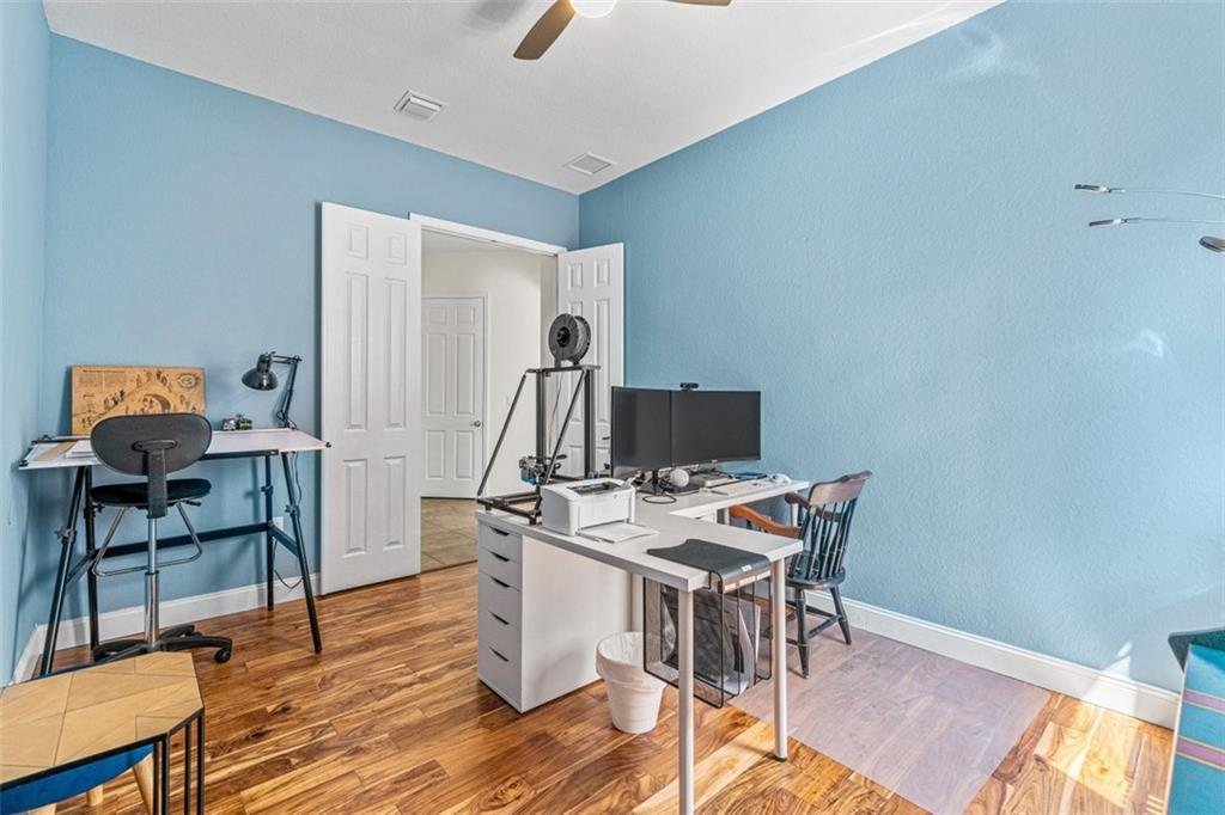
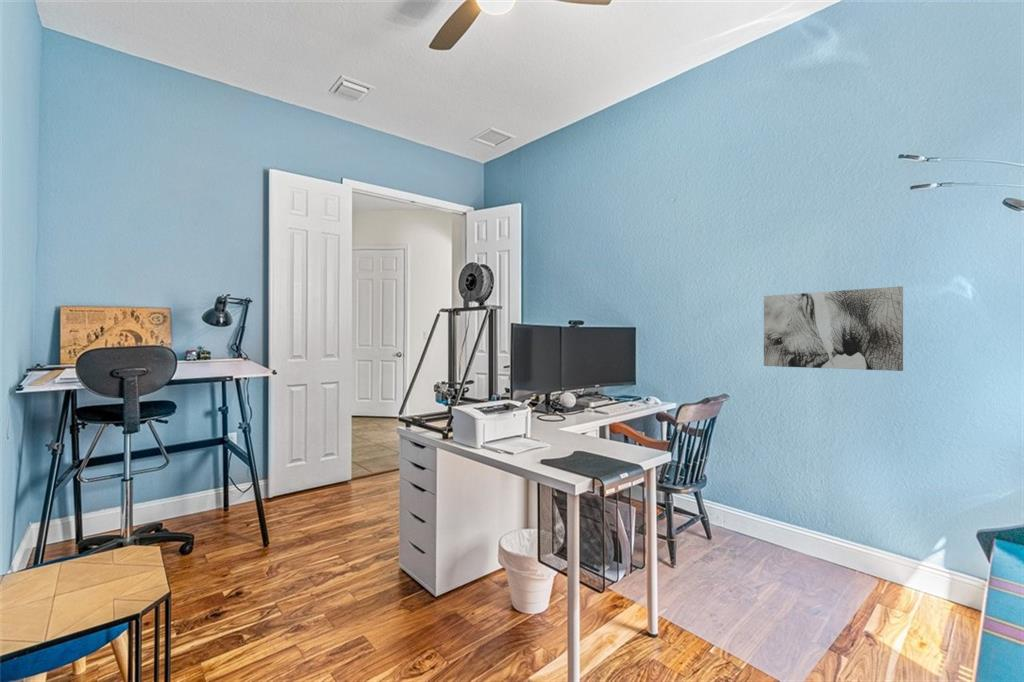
+ wall art [763,285,904,372]
